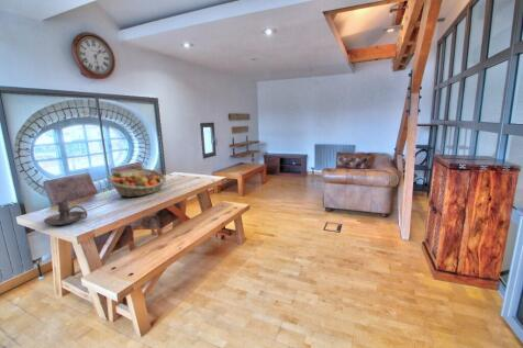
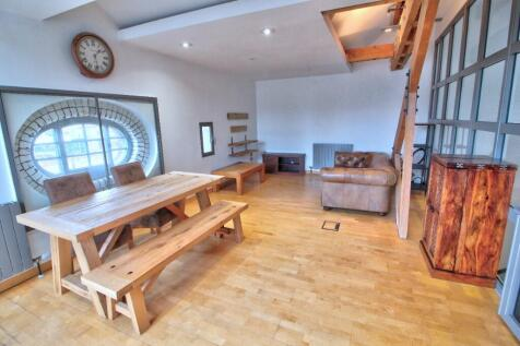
- fruit basket [108,168,167,198]
- candle holder [43,199,88,226]
